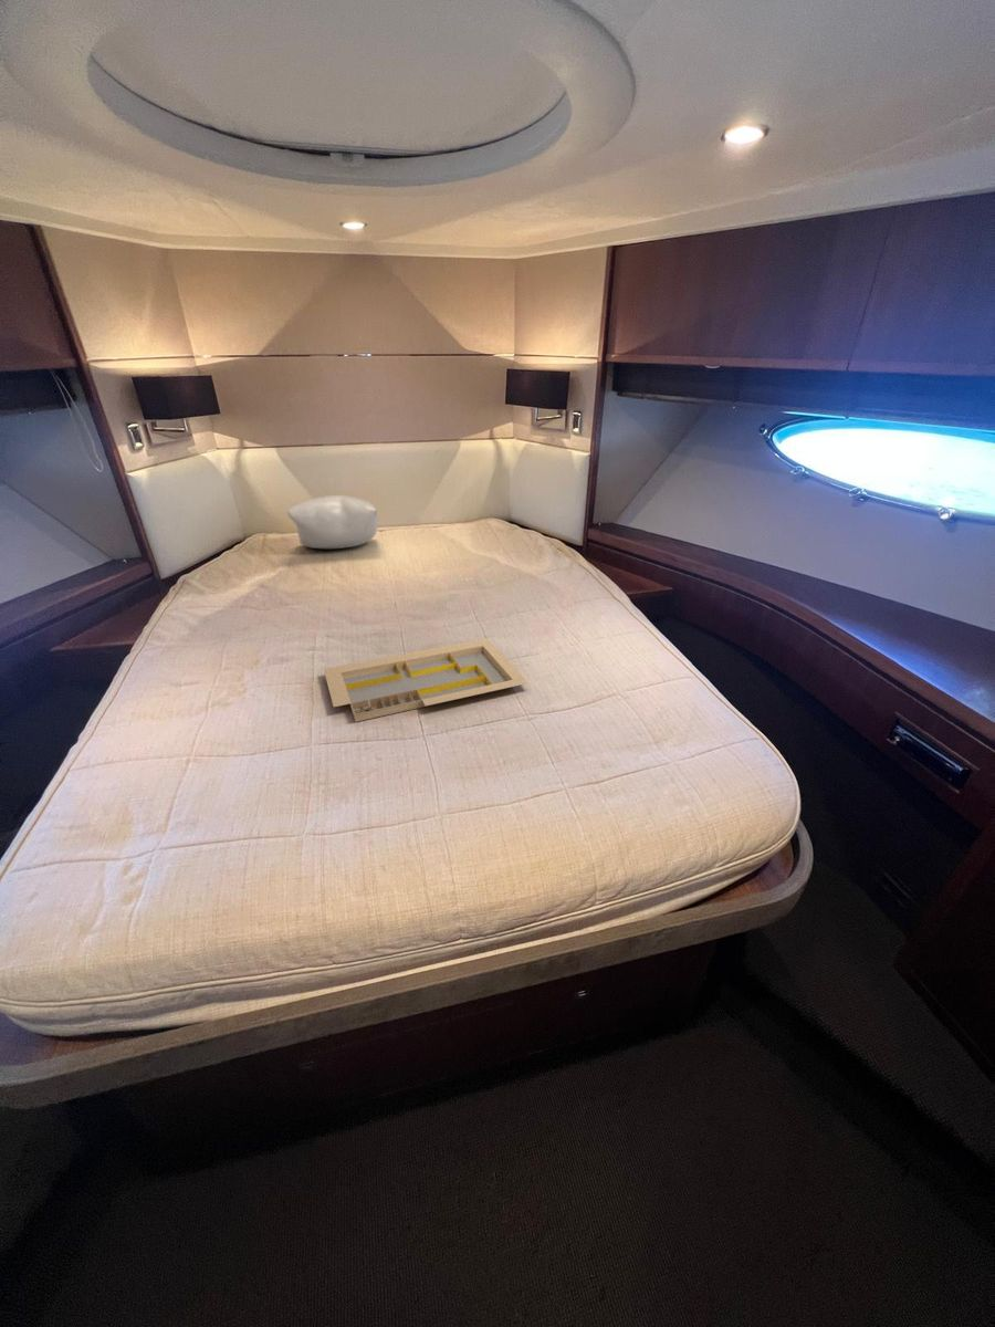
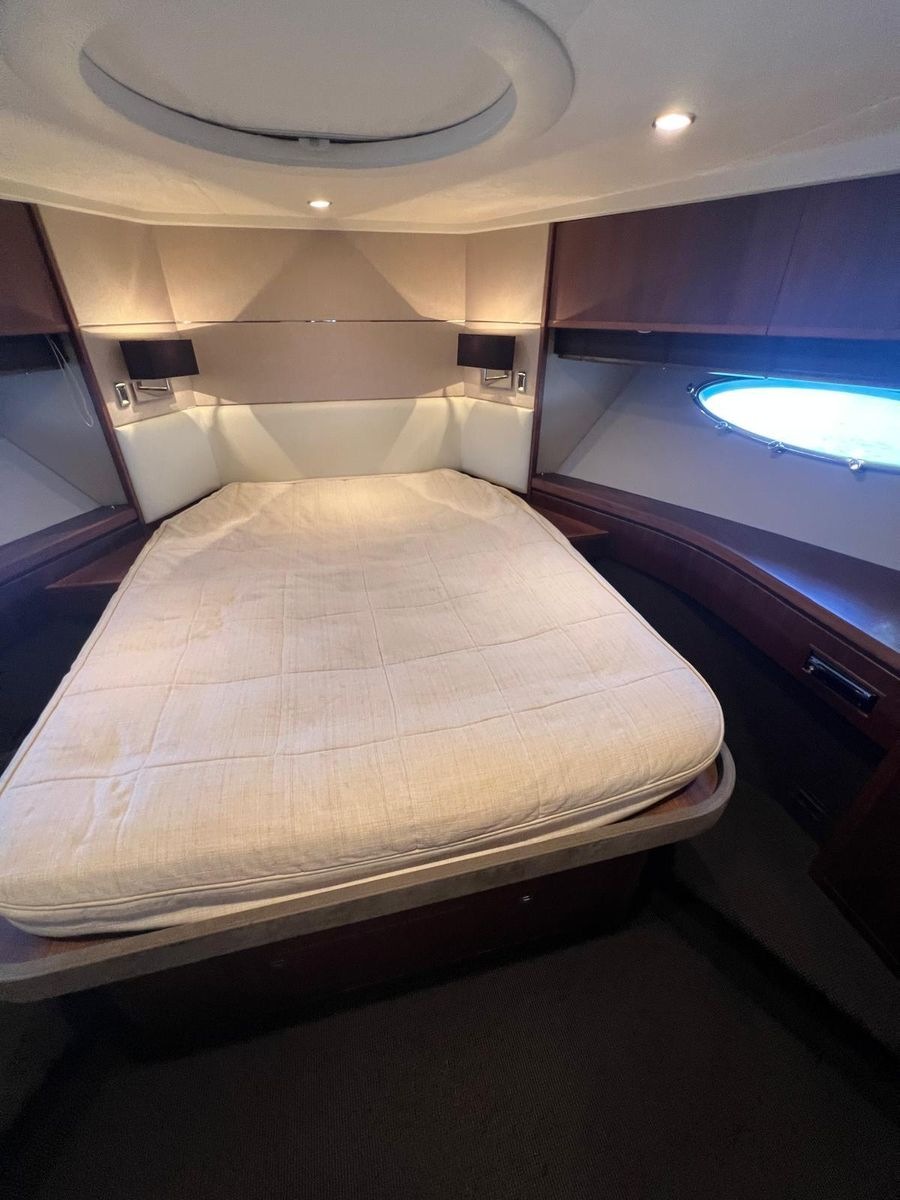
- pillow [286,494,379,550]
- serving tray [323,637,530,723]
